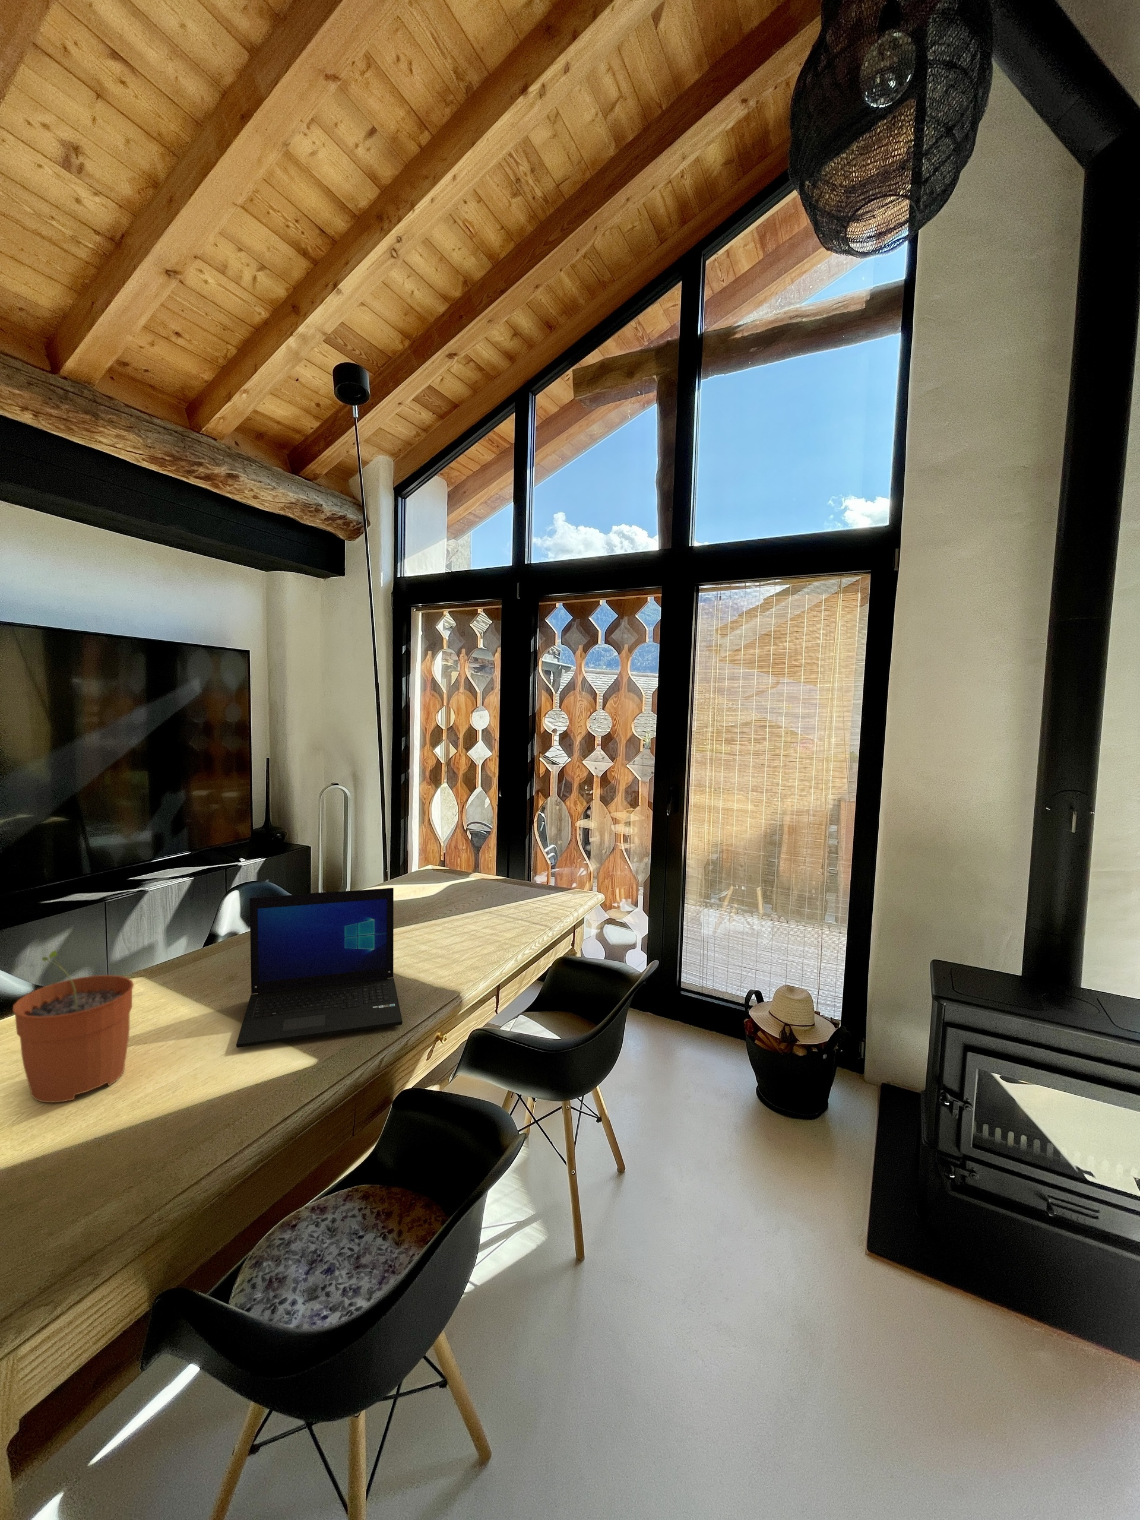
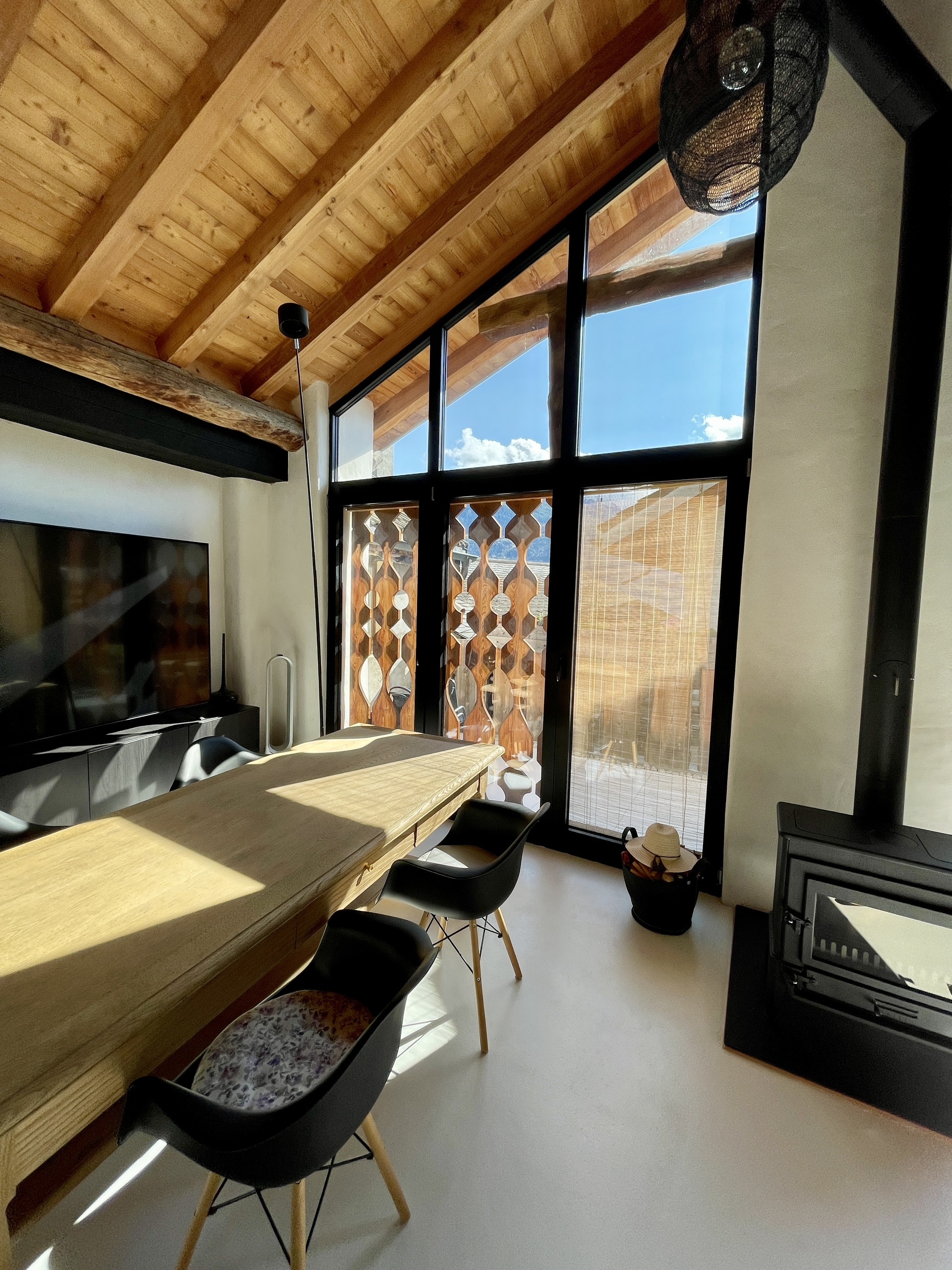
- laptop [236,887,404,1048]
- plant pot [12,950,134,1103]
